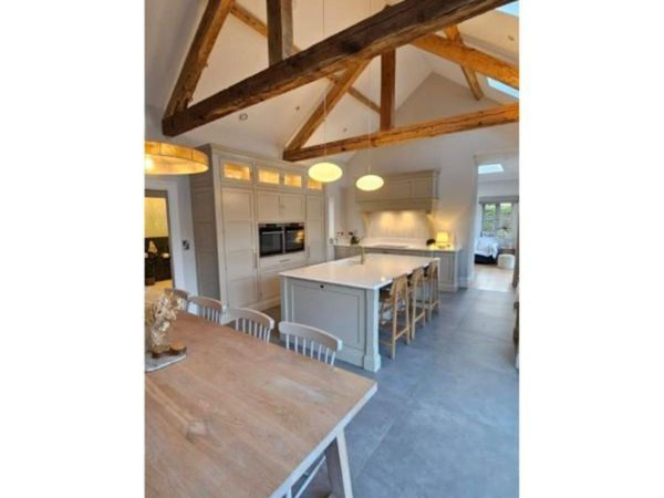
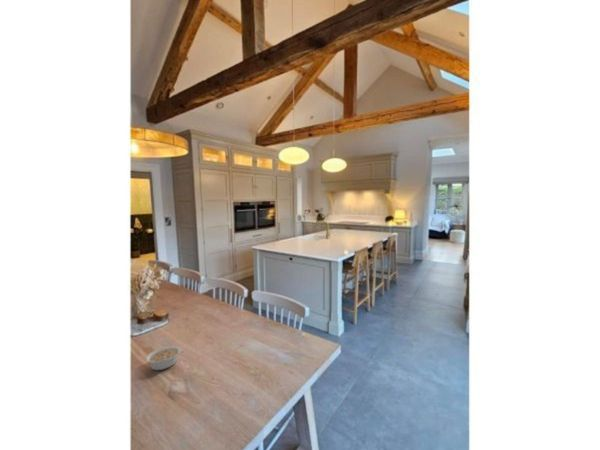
+ legume [144,345,185,371]
